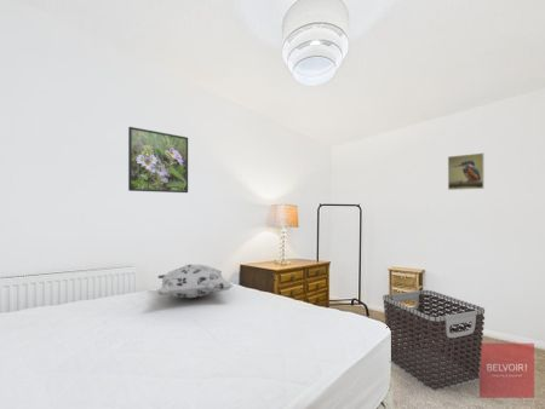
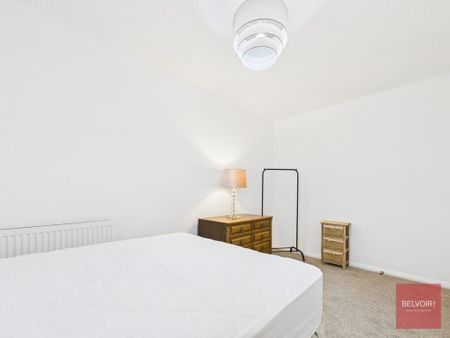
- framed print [447,152,486,191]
- clothes hamper [382,289,486,391]
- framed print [127,126,189,194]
- decorative pillow [154,264,235,299]
